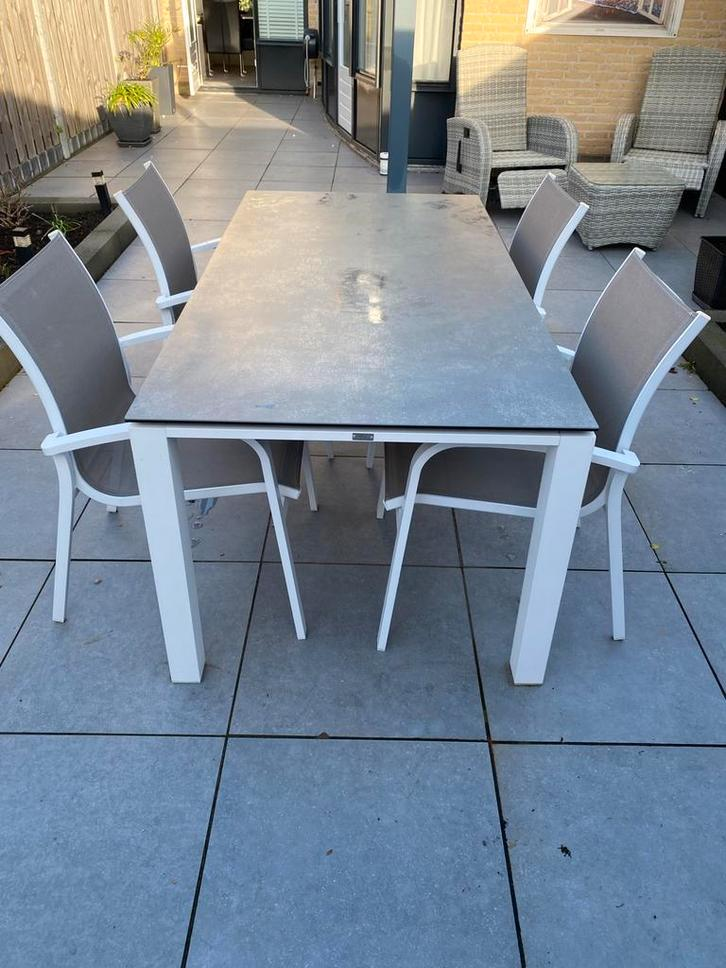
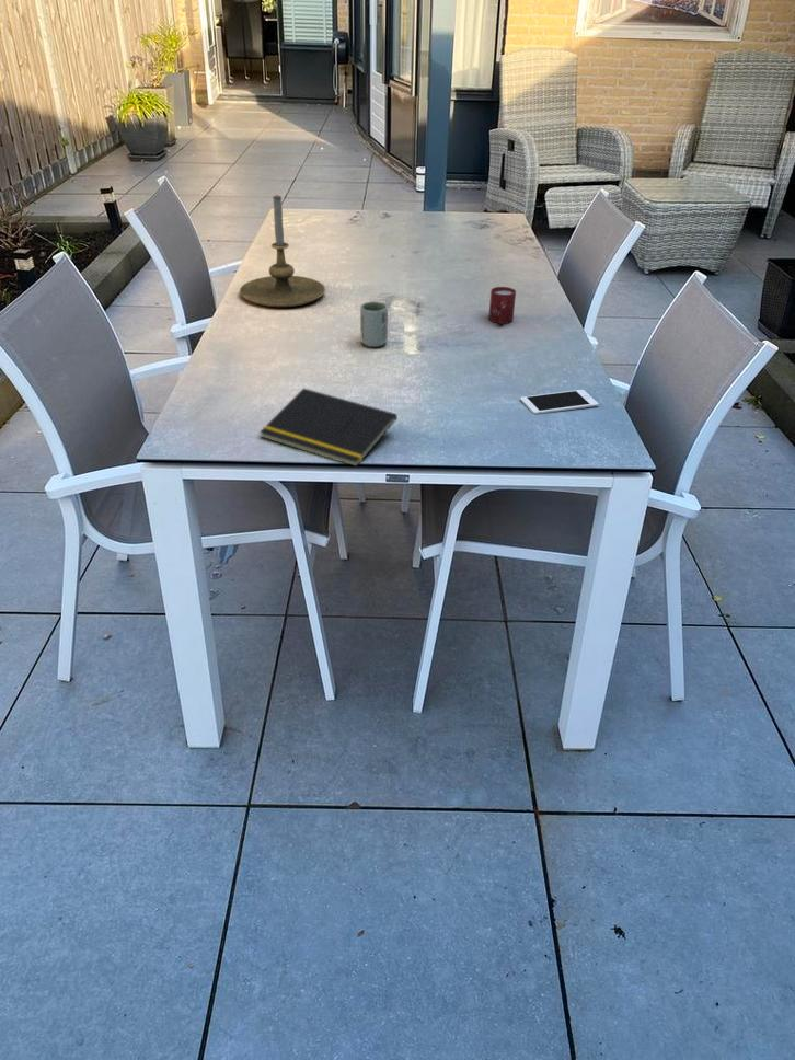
+ candle holder [239,195,326,308]
+ cell phone [519,389,600,415]
+ cup [359,300,389,348]
+ cup [487,286,517,325]
+ notepad [258,387,399,468]
